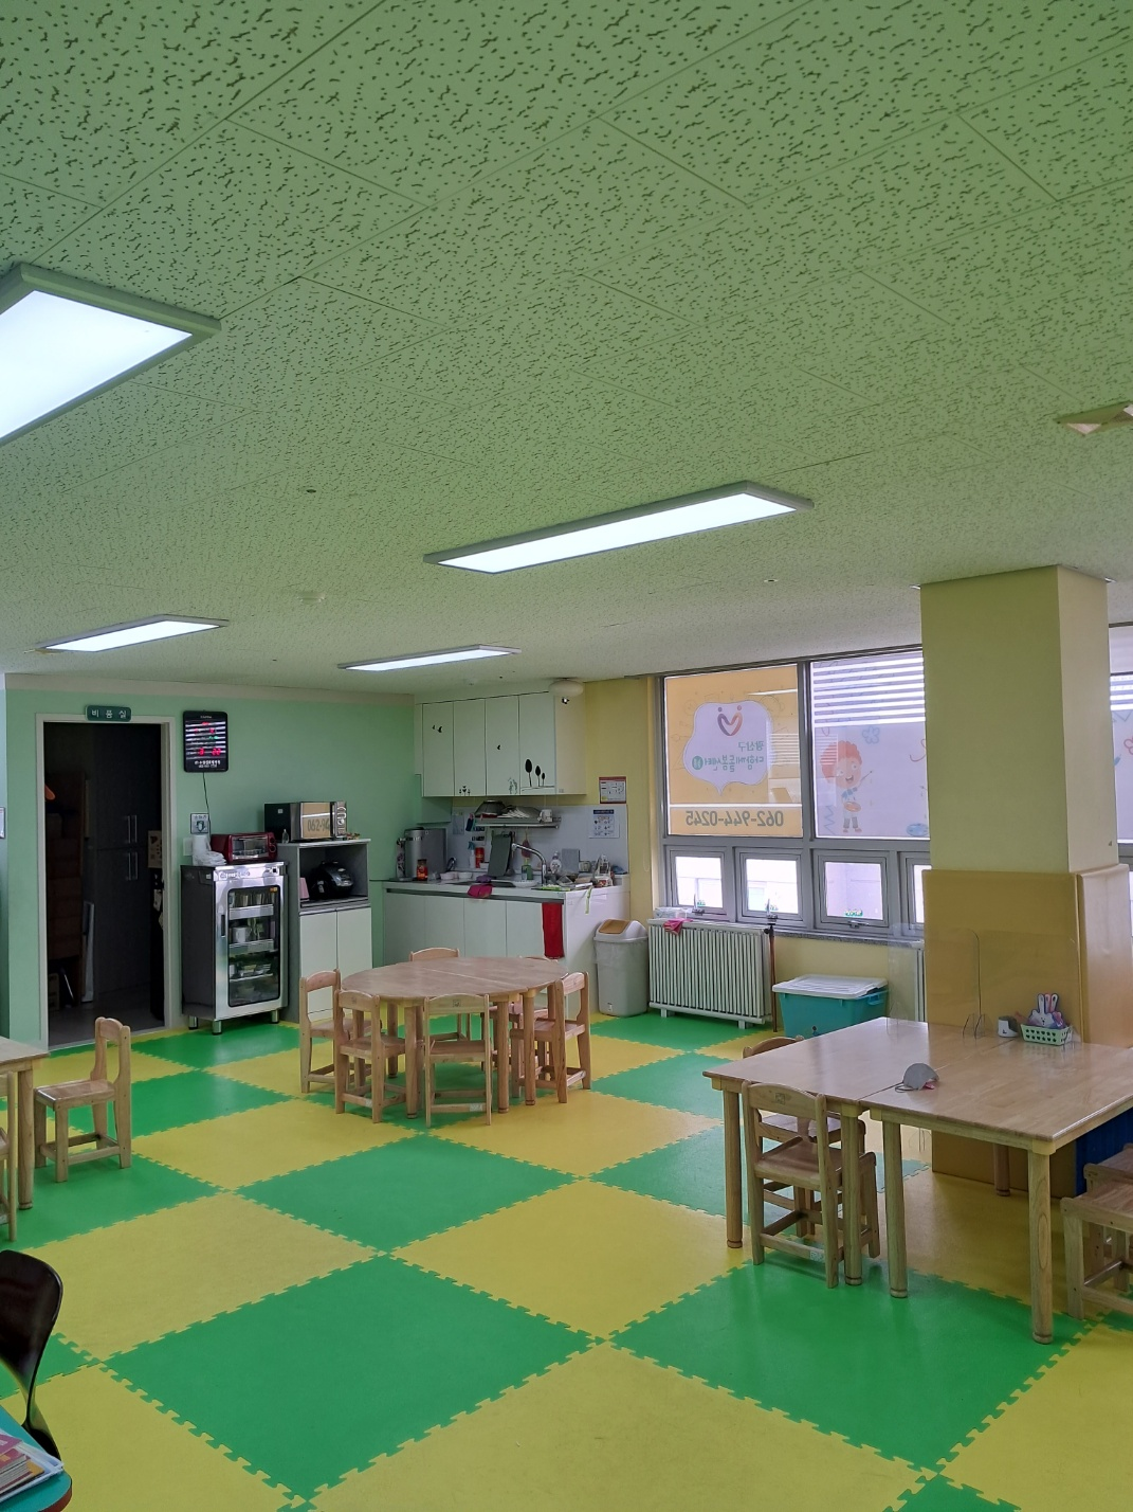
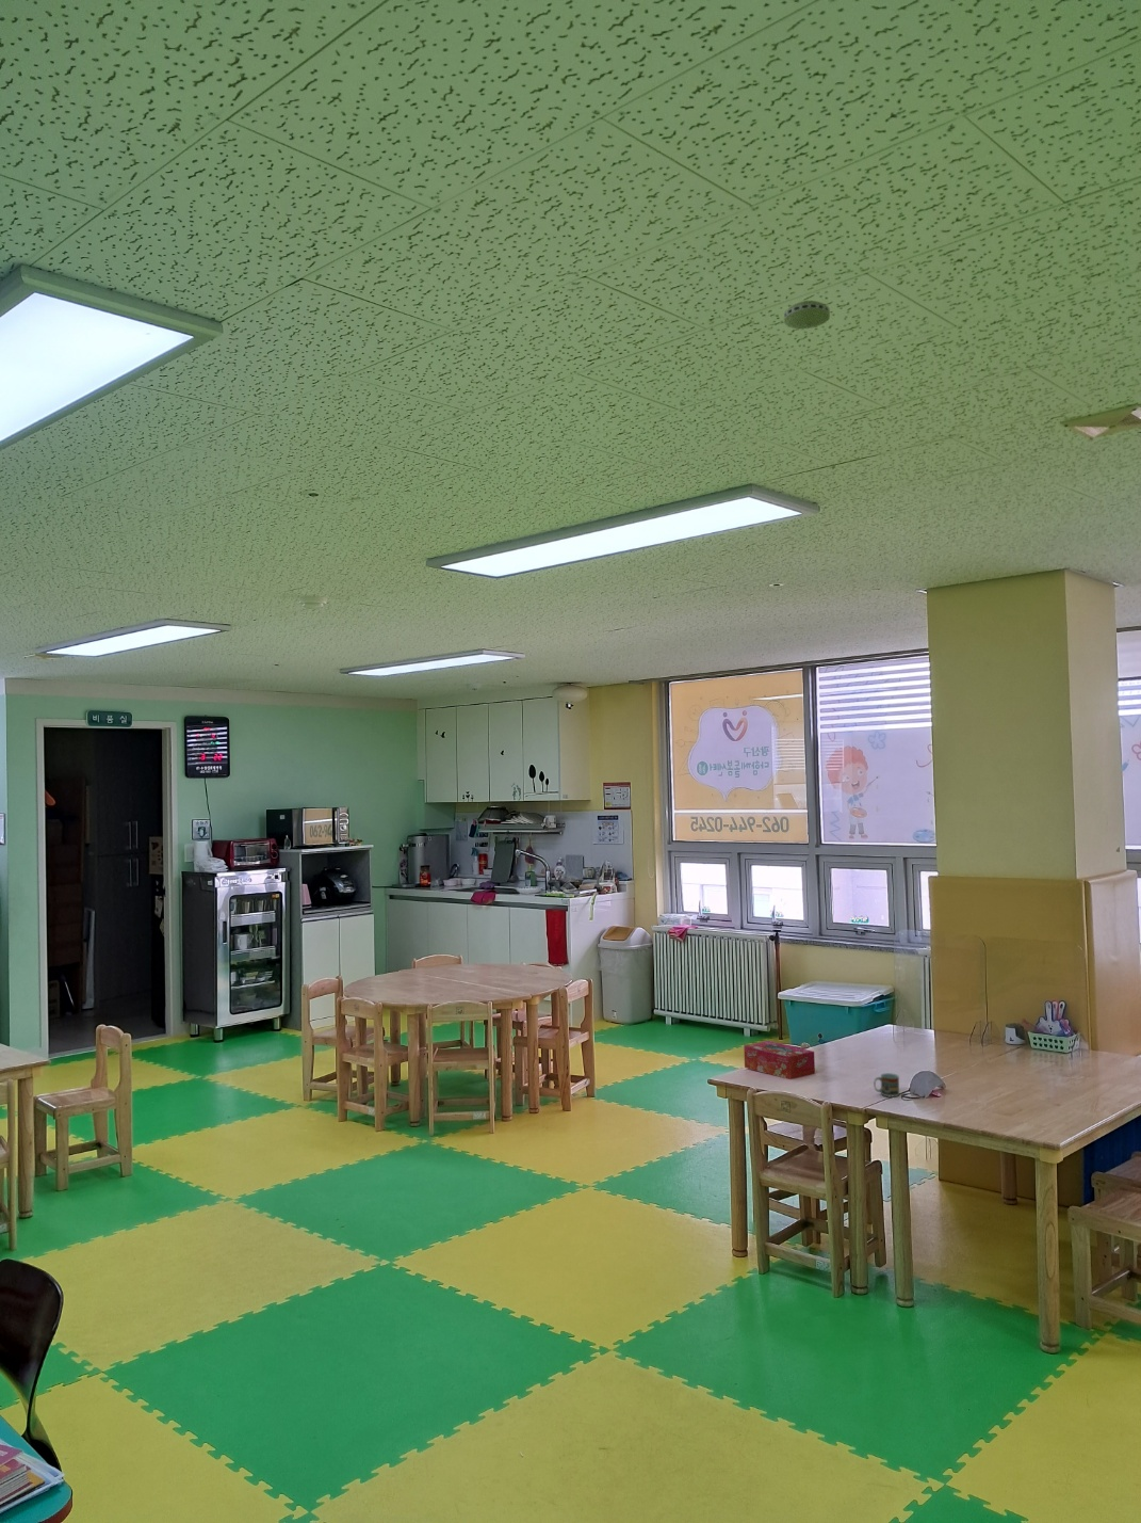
+ smoke detector [783,300,831,330]
+ tissue box [743,1040,816,1080]
+ cup [873,1072,900,1098]
